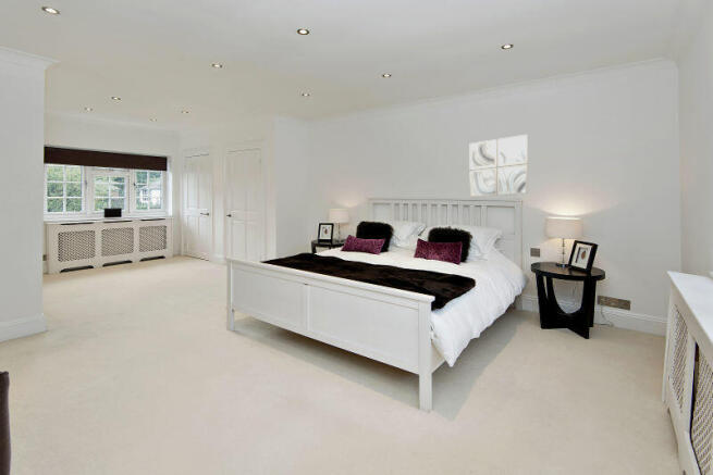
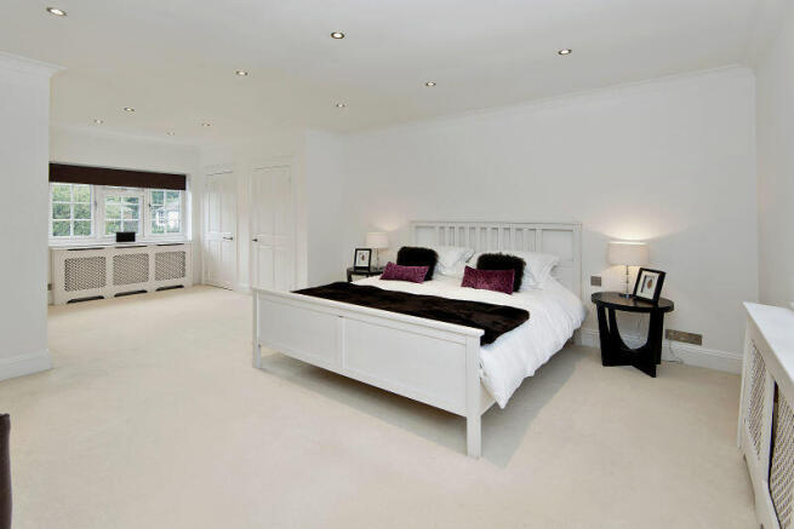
- wall art [469,134,529,199]
